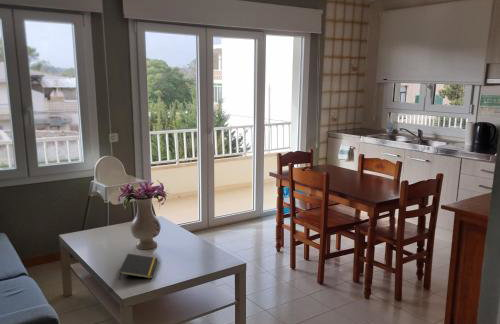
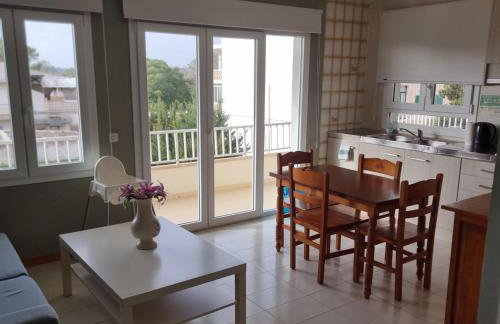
- notepad [118,253,159,281]
